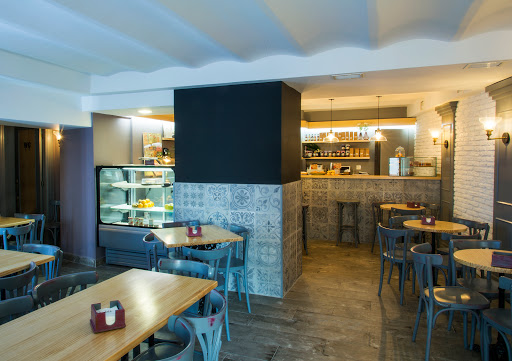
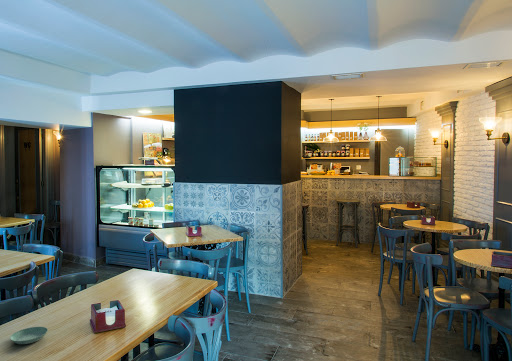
+ saucer [9,326,49,345]
